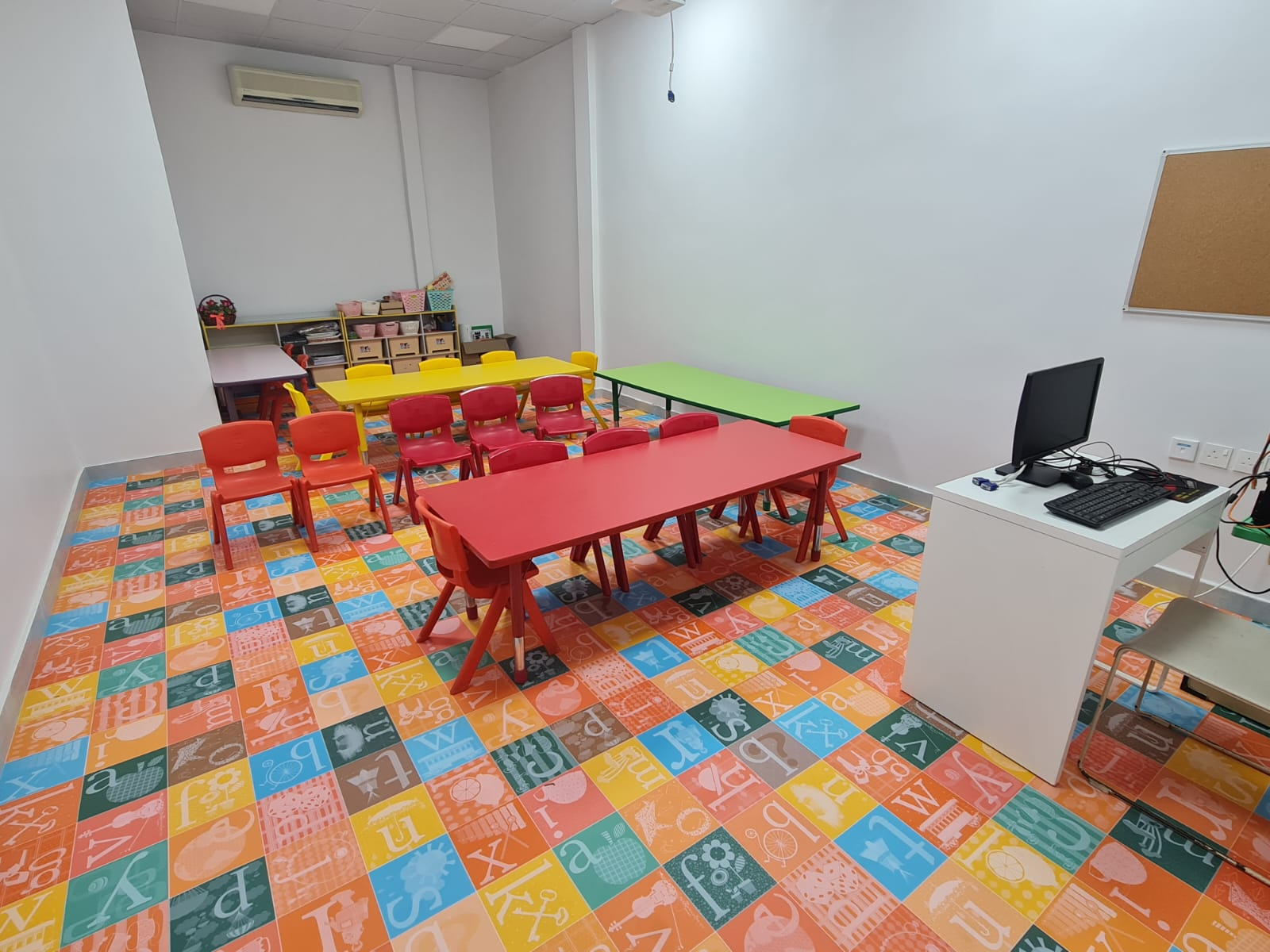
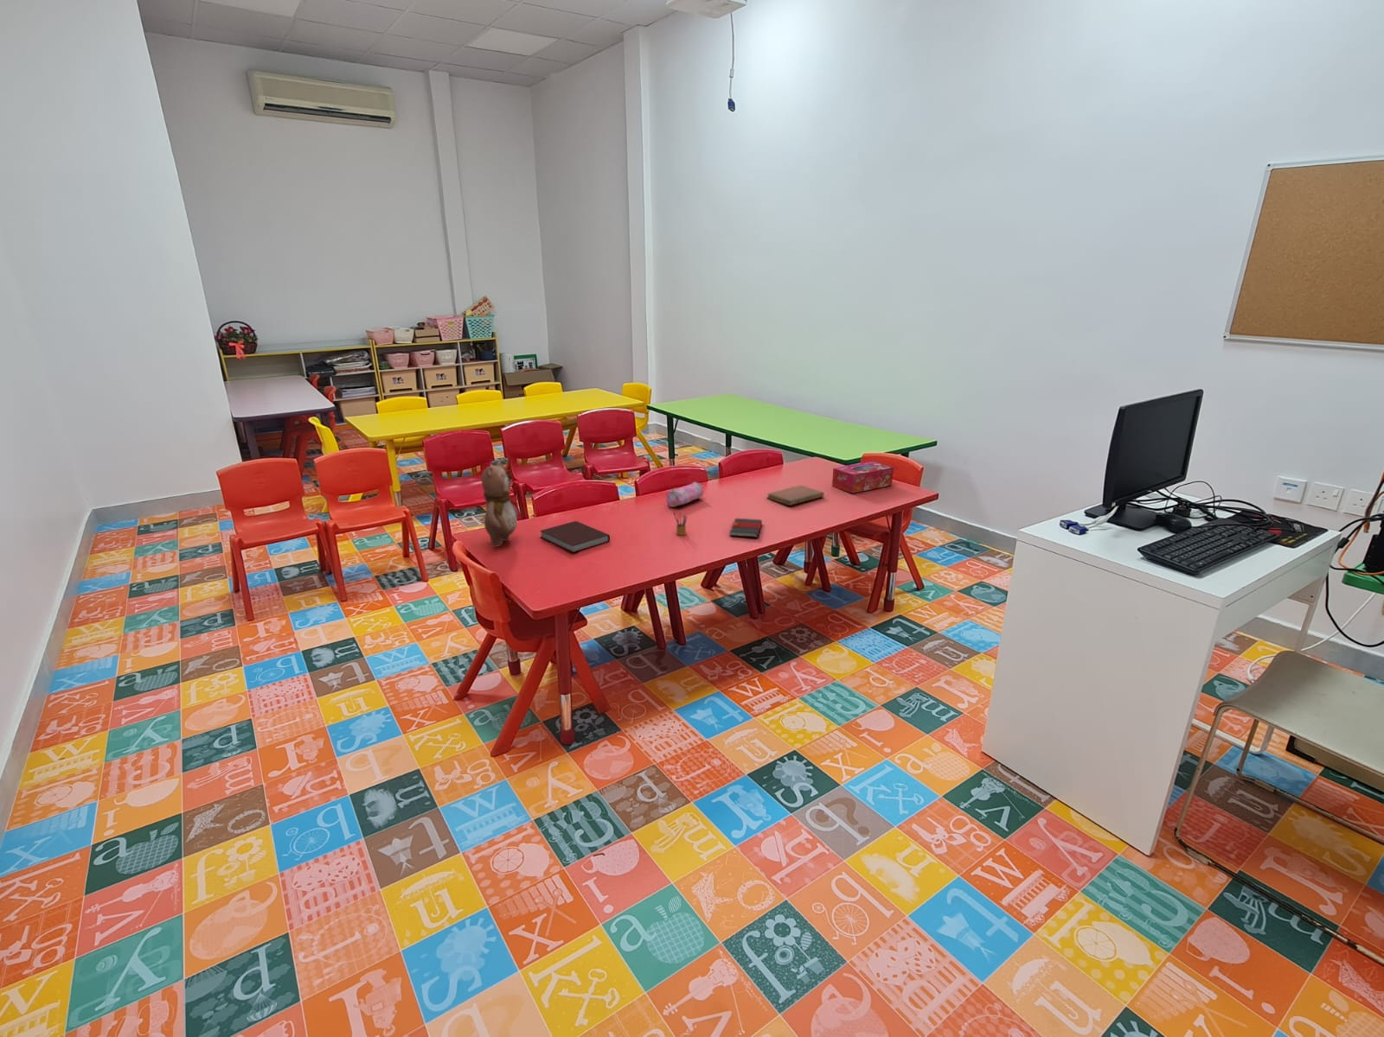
+ notebook [539,521,610,553]
+ teddy bear [481,460,519,548]
+ pencil case [665,481,705,508]
+ book [728,517,763,538]
+ tissue box [831,461,895,495]
+ notebook [766,485,825,507]
+ pencil box [673,512,689,537]
